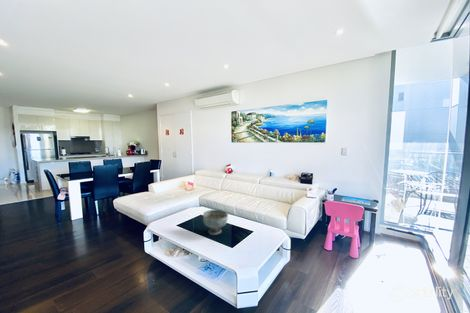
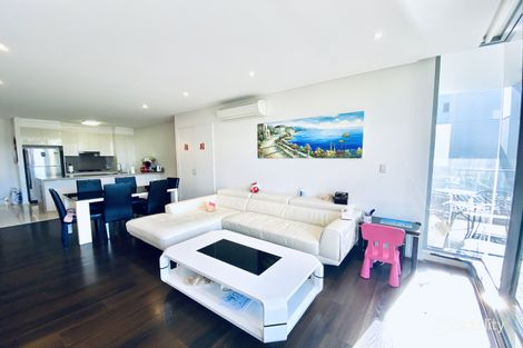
- decorative bowl [202,209,229,236]
